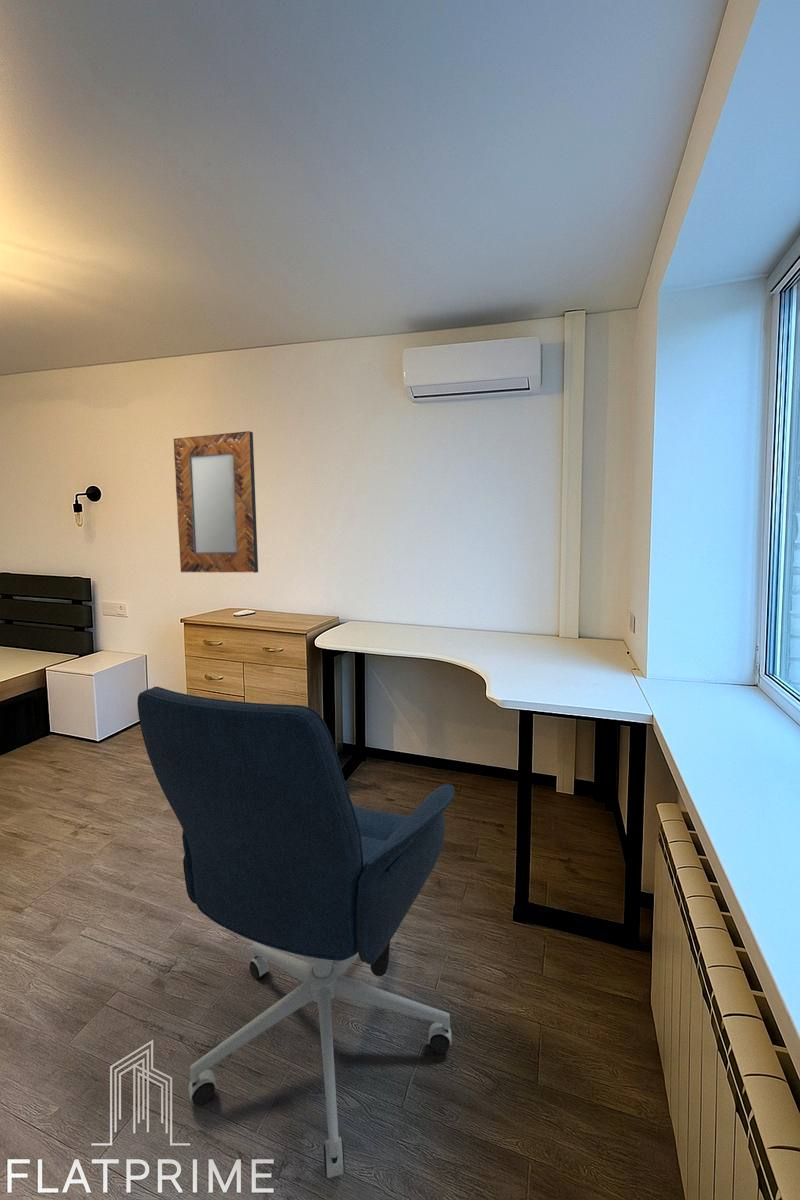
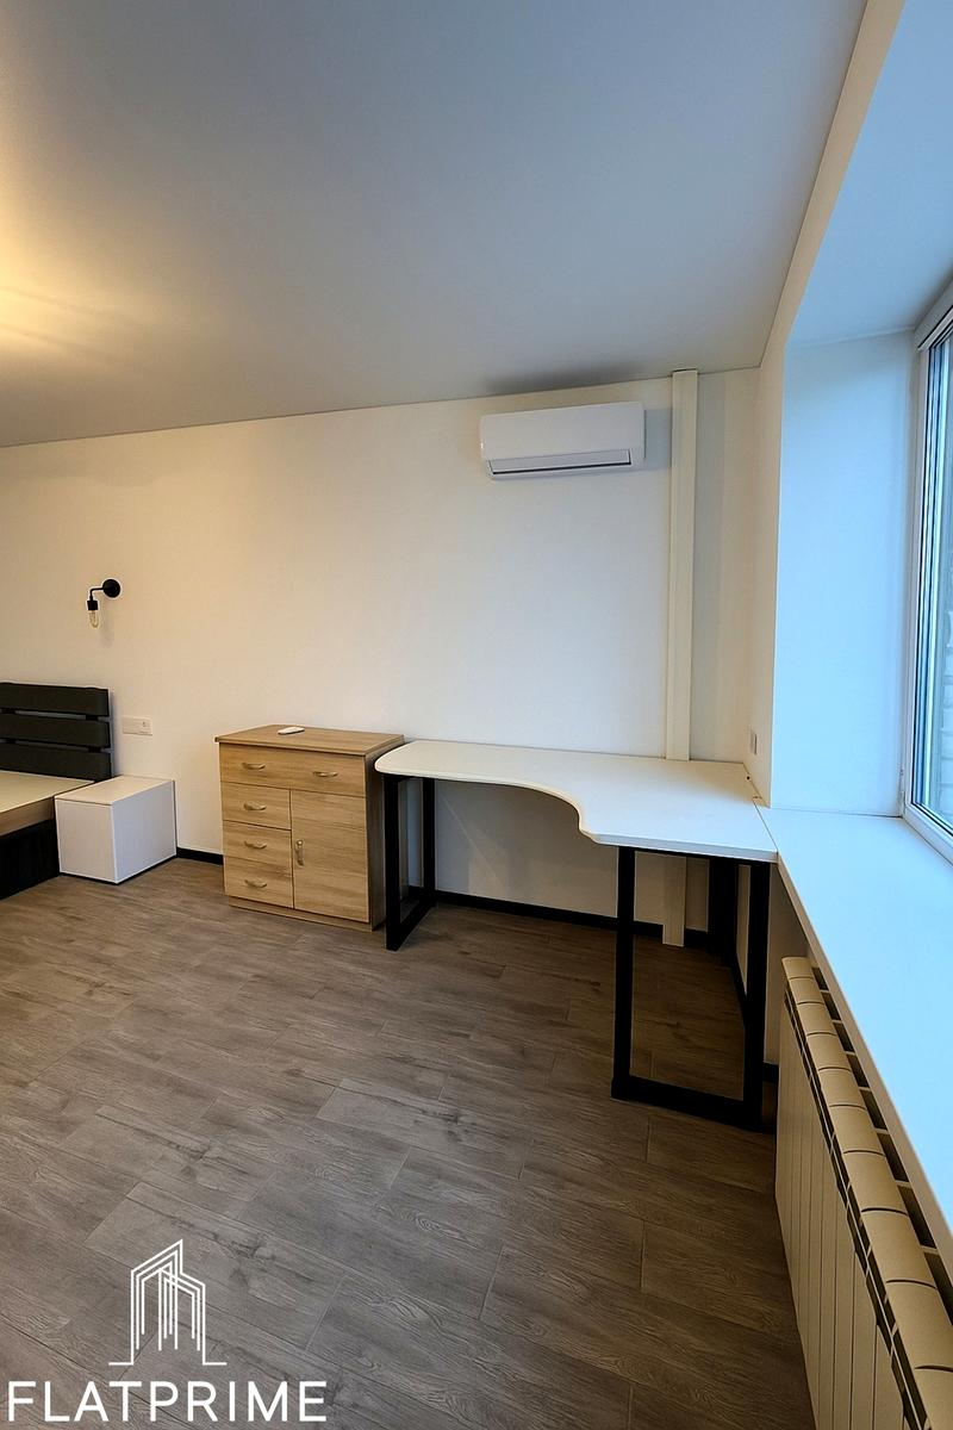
- home mirror [173,430,259,574]
- office chair [137,686,456,1179]
